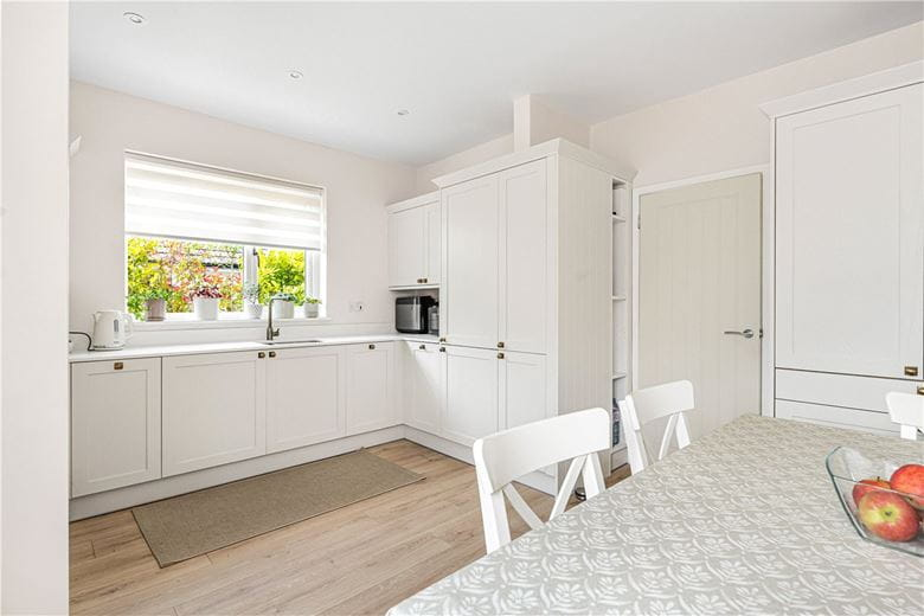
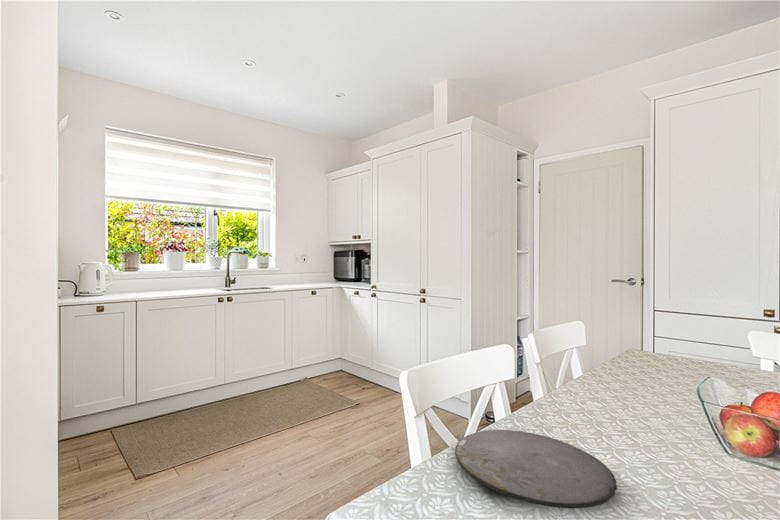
+ plate [454,429,618,509]
